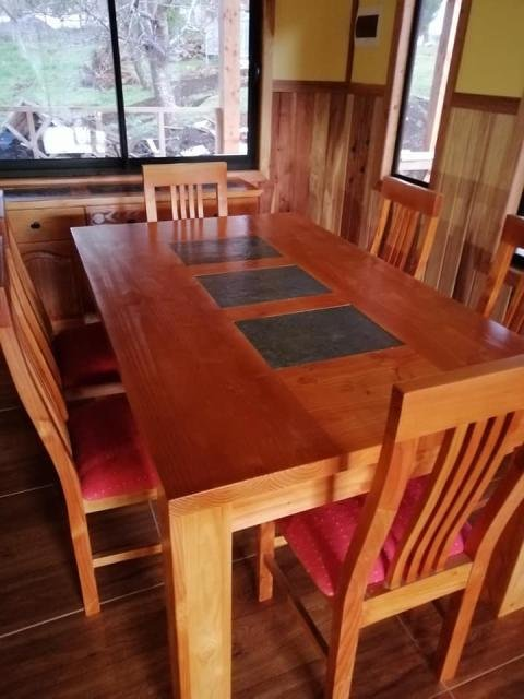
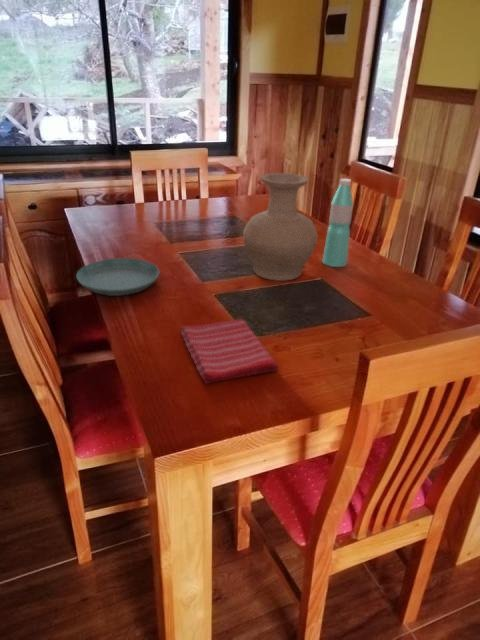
+ vase [242,172,319,282]
+ water bottle [321,178,354,268]
+ dish towel [180,318,279,385]
+ saucer [75,257,160,297]
